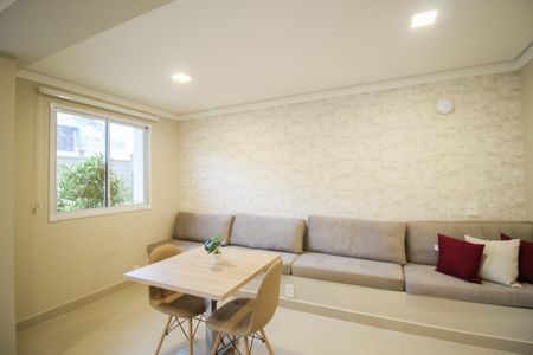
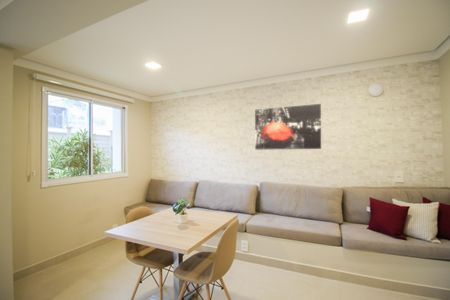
+ wall art [254,103,322,151]
